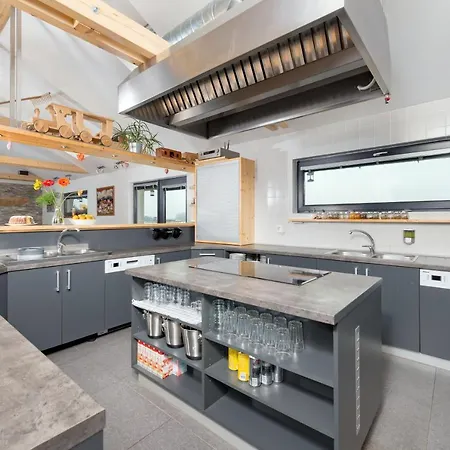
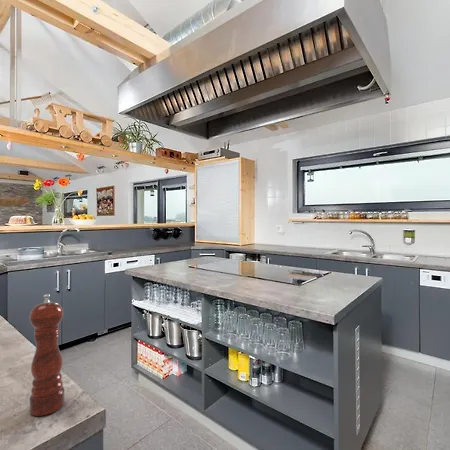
+ pepper mill [29,293,65,417]
